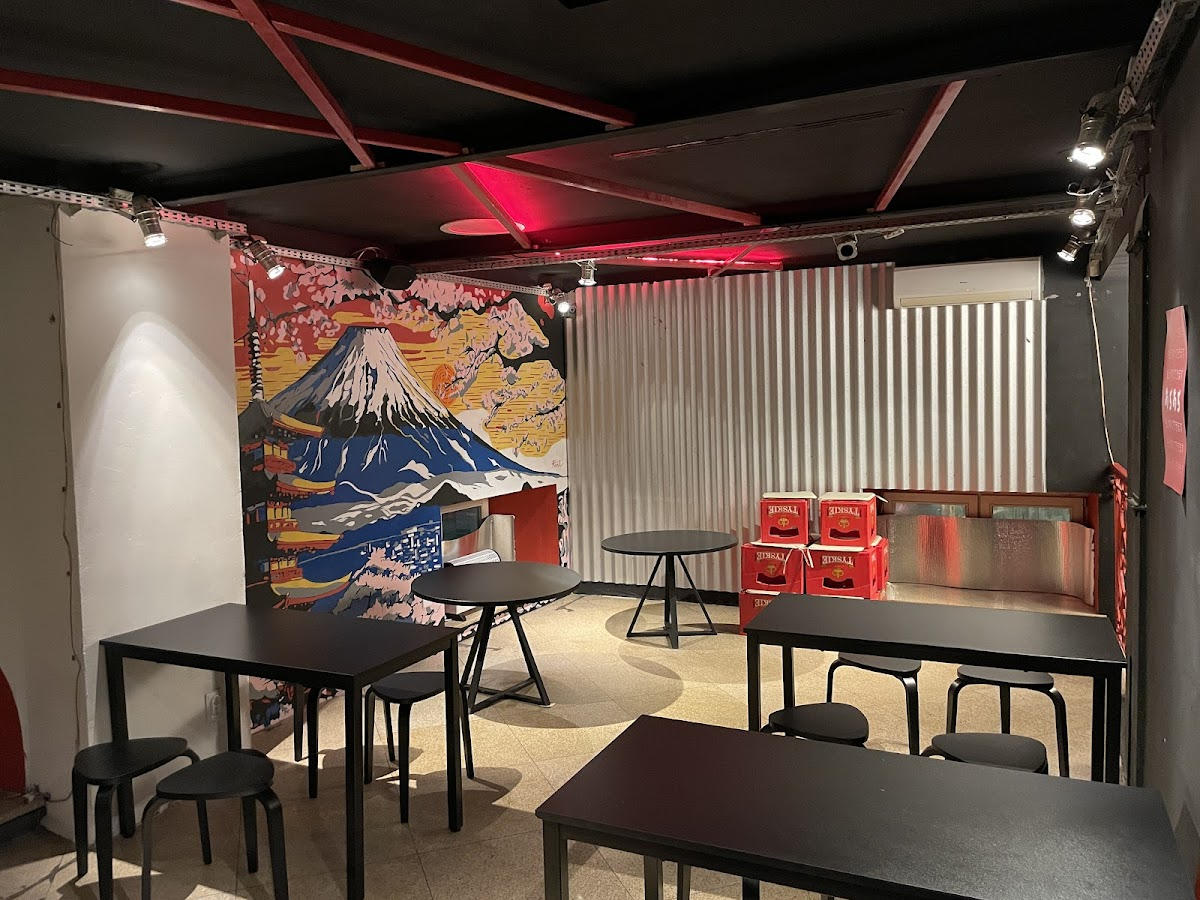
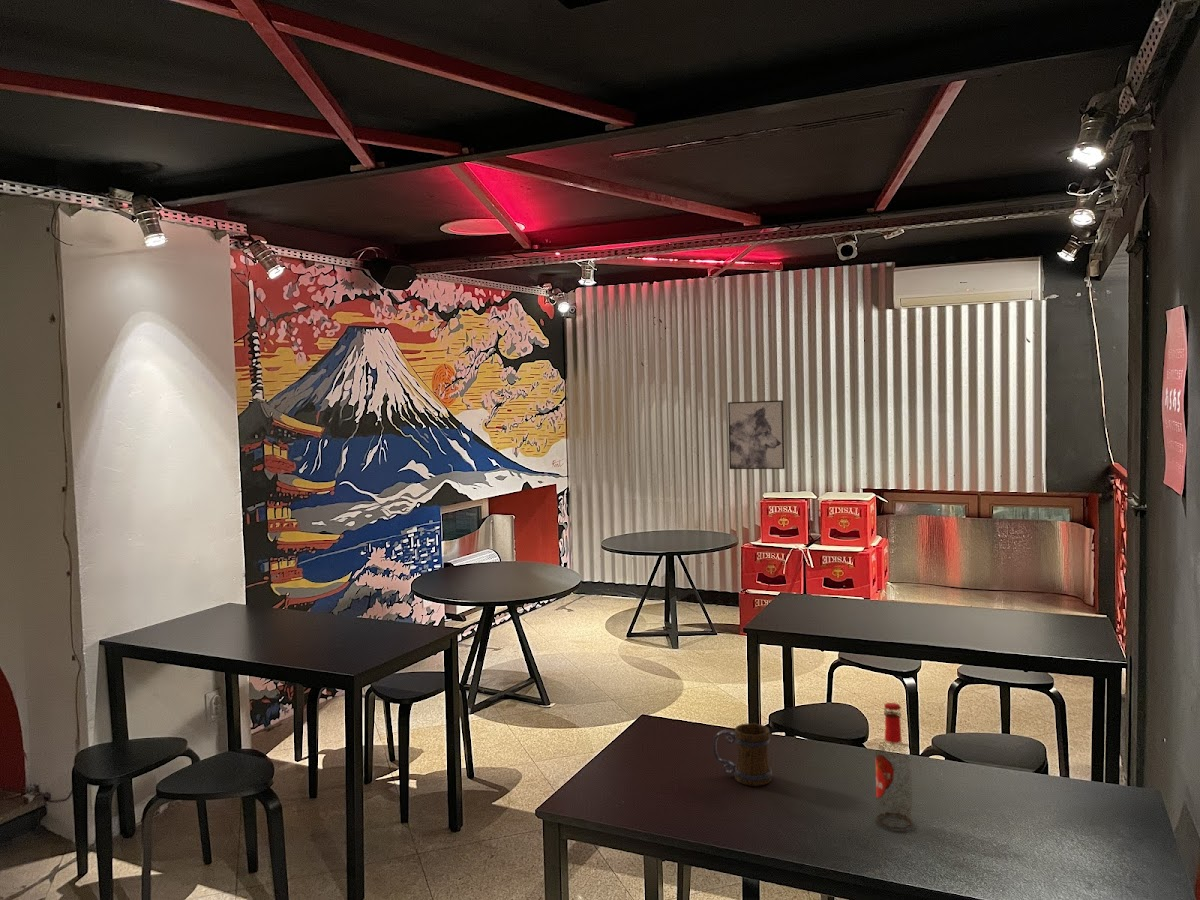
+ beer bottle [875,702,913,830]
+ beer mug [712,722,773,787]
+ wall art [727,399,786,470]
